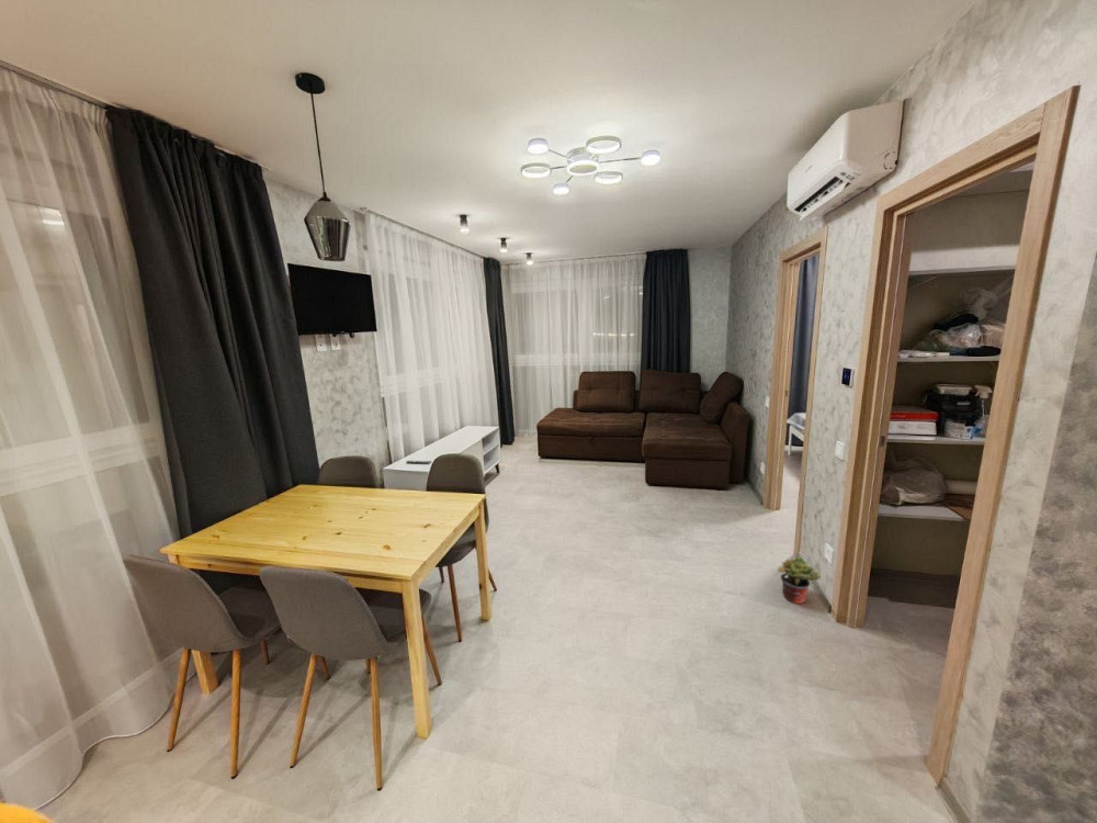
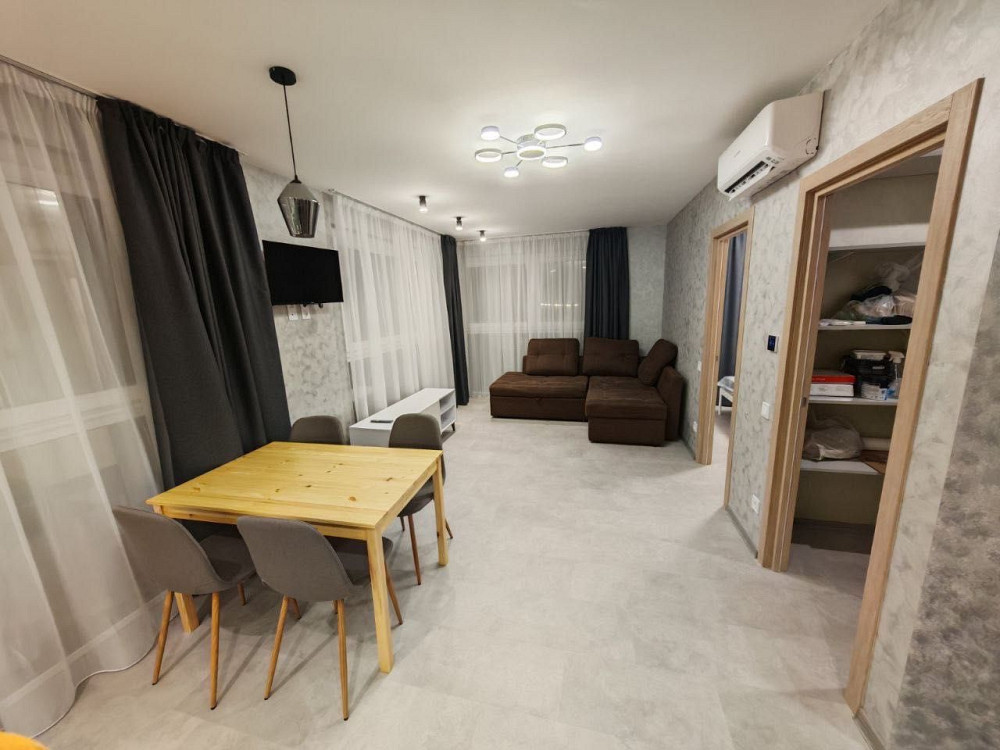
- potted plant [777,556,822,605]
